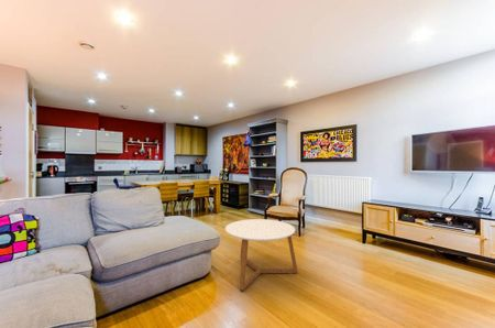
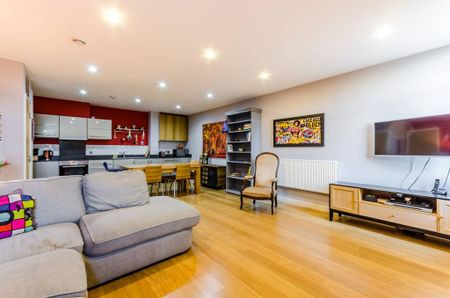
- coffee table [224,218,298,292]
